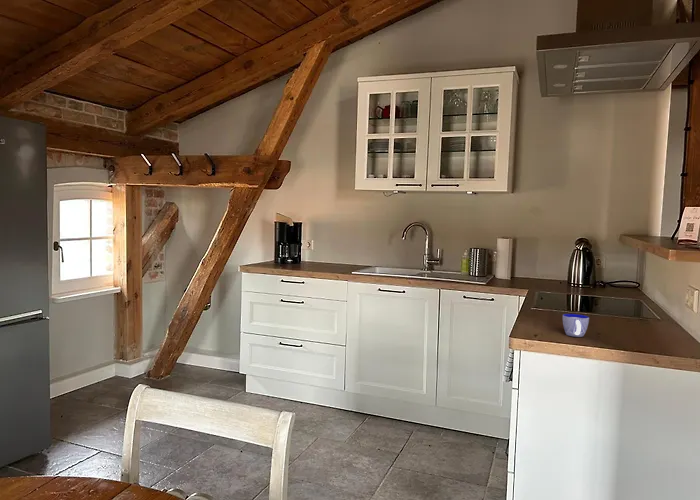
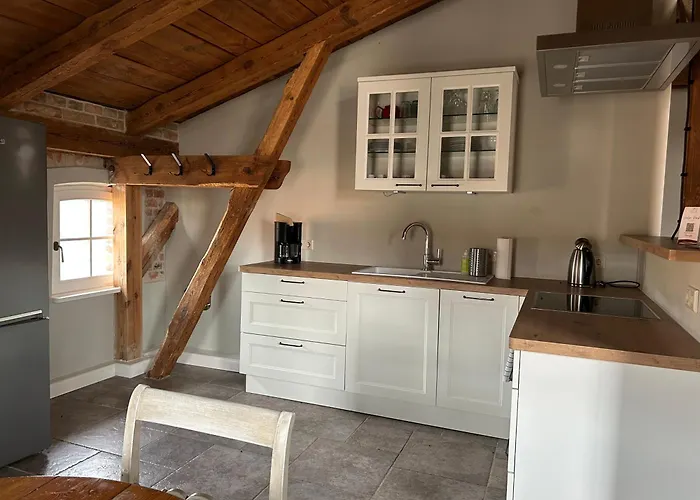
- cup [562,313,590,338]
